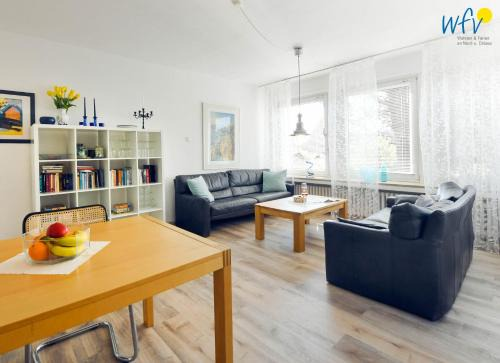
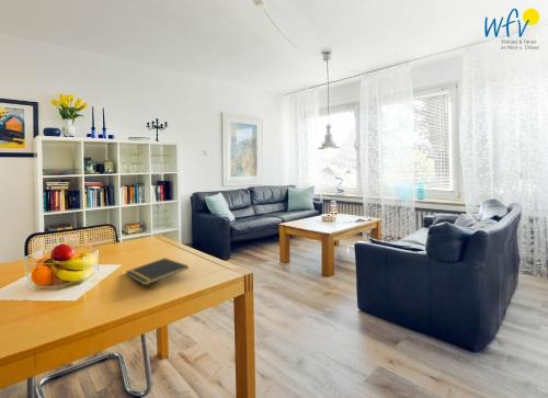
+ notepad [125,257,190,286]
